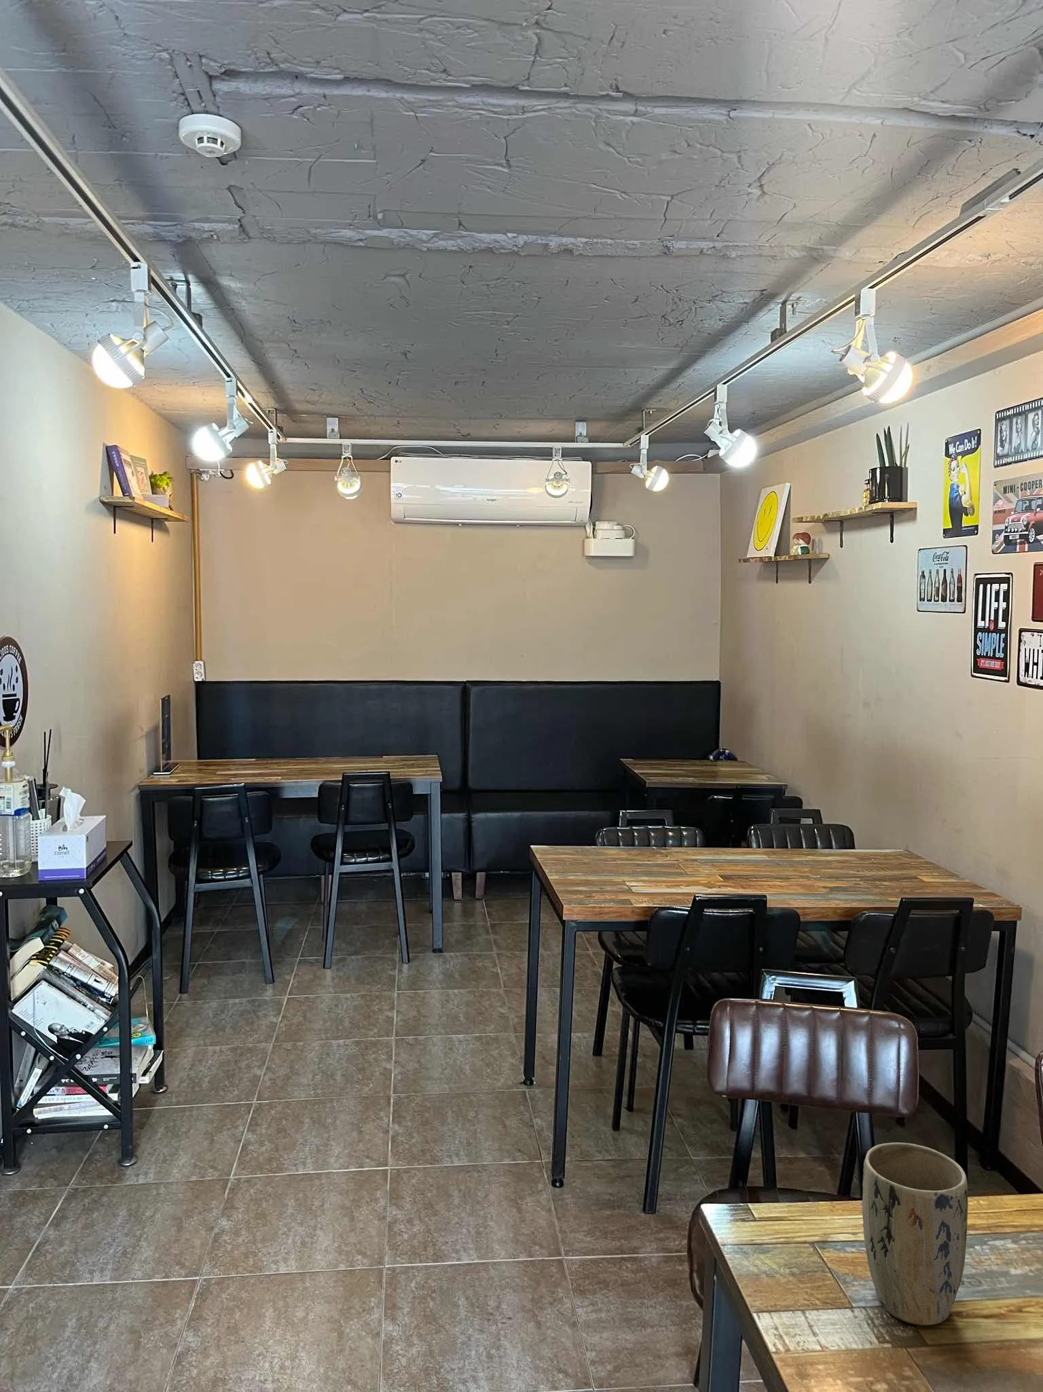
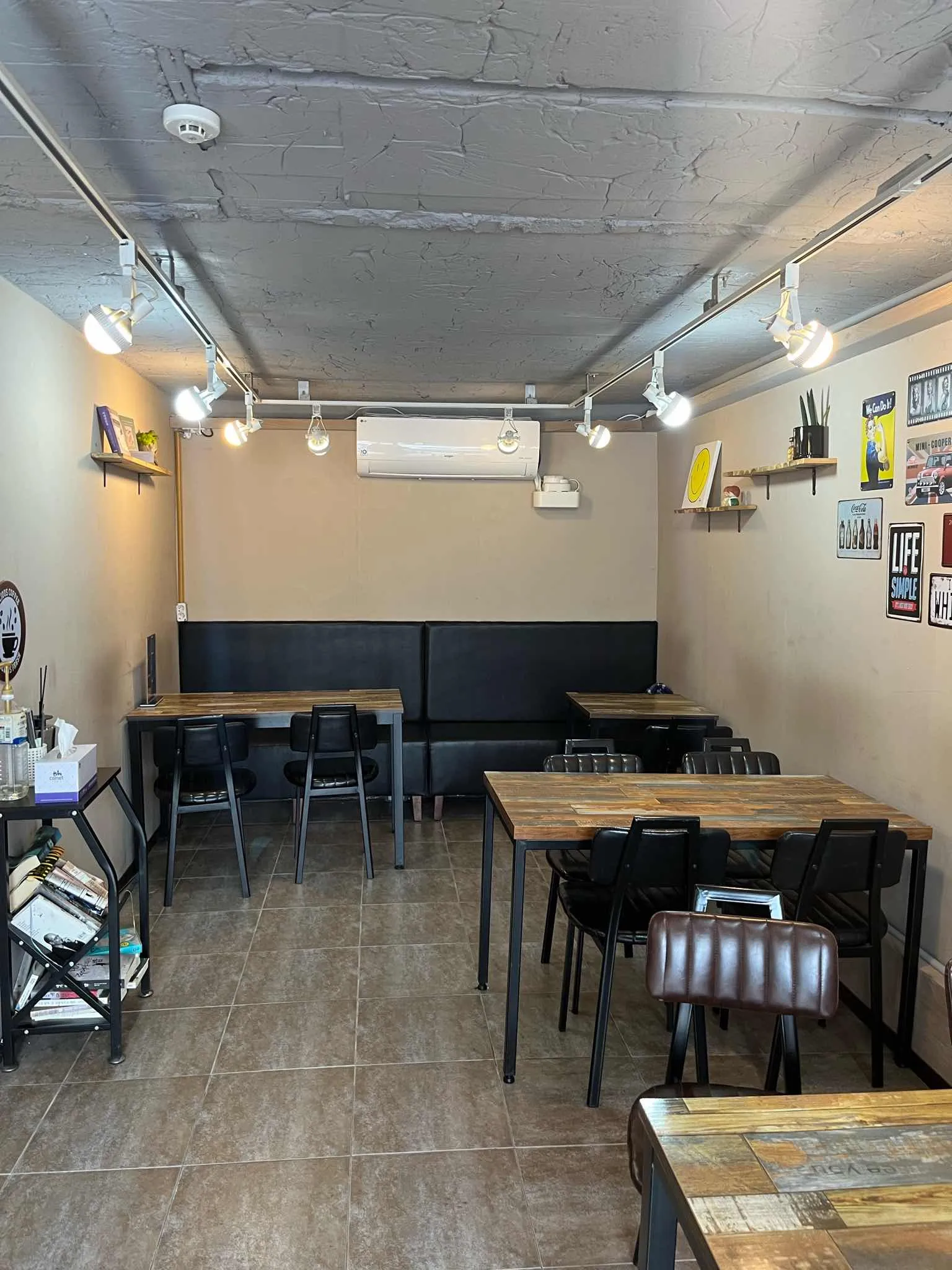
- plant pot [862,1142,969,1326]
